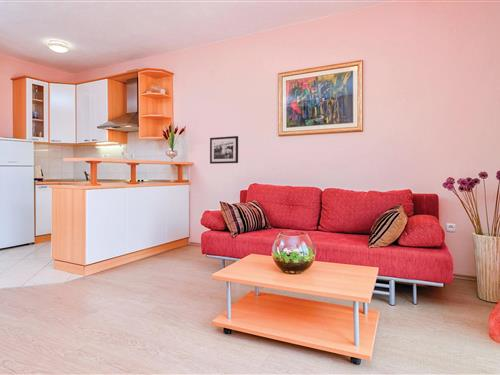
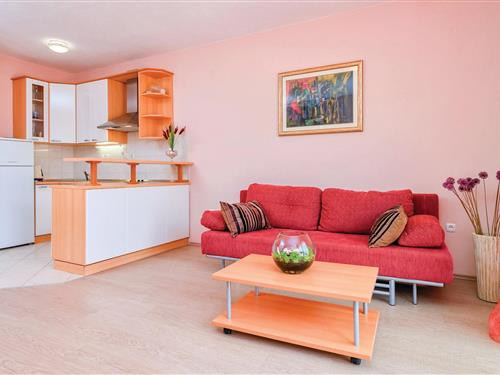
- picture frame [209,135,239,165]
